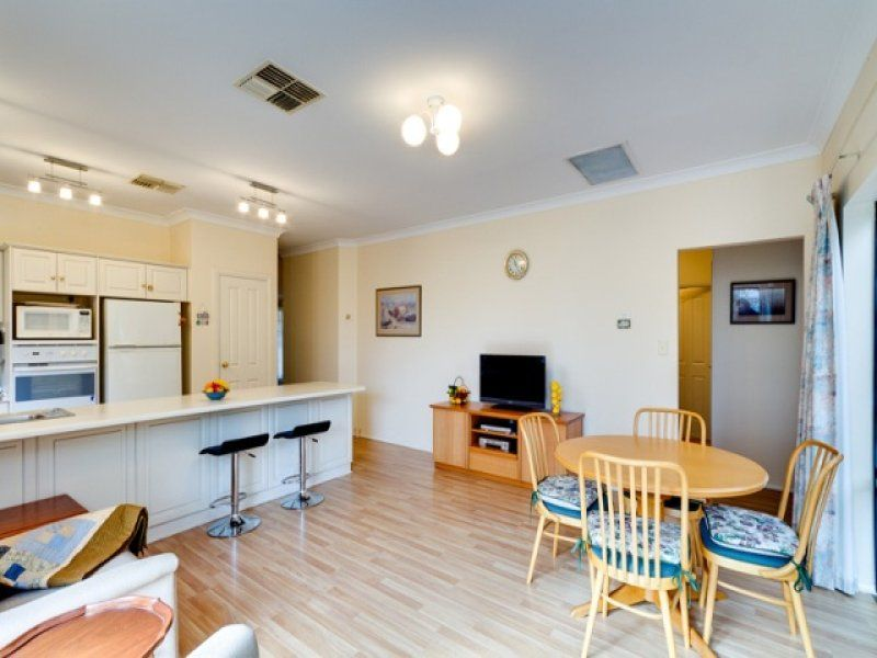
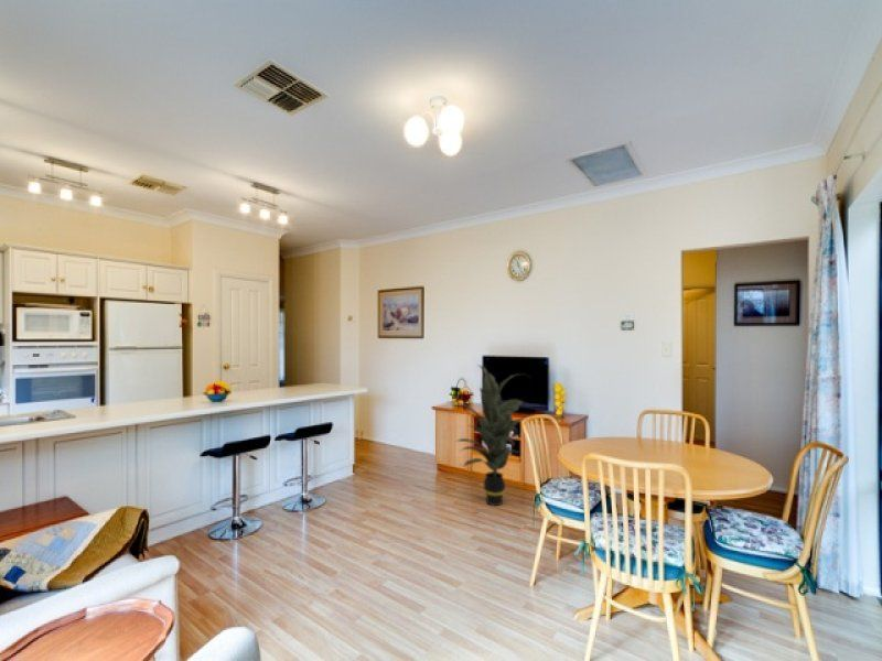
+ indoor plant [444,364,531,507]
